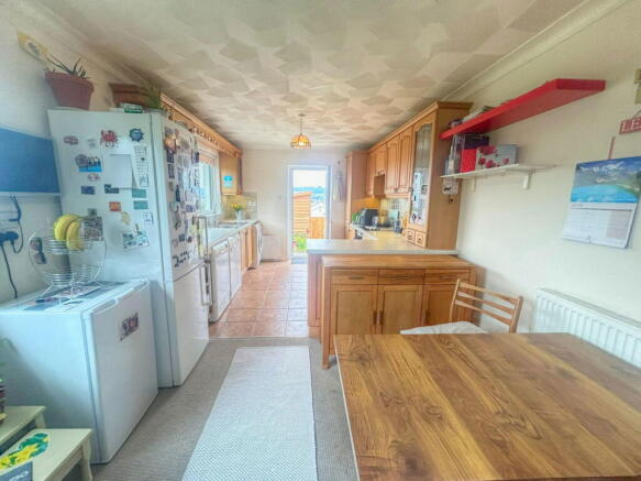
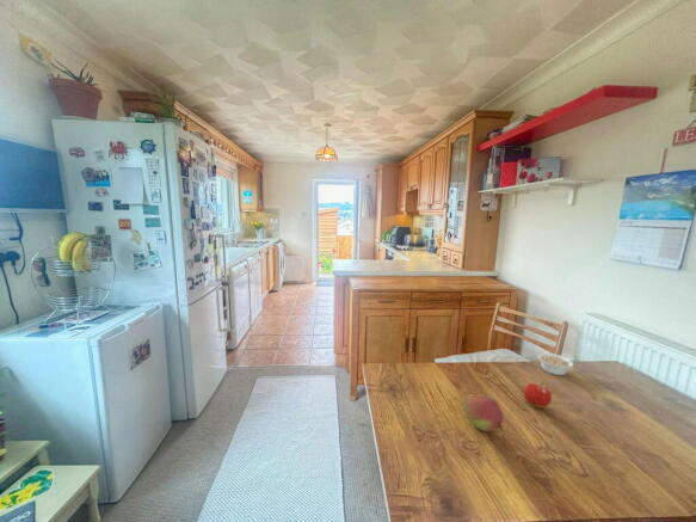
+ legume [537,352,580,376]
+ fruit [523,382,553,409]
+ fruit [461,393,504,432]
